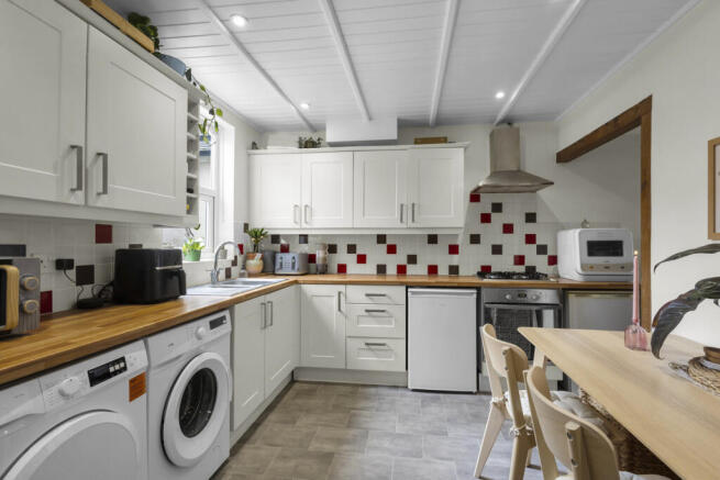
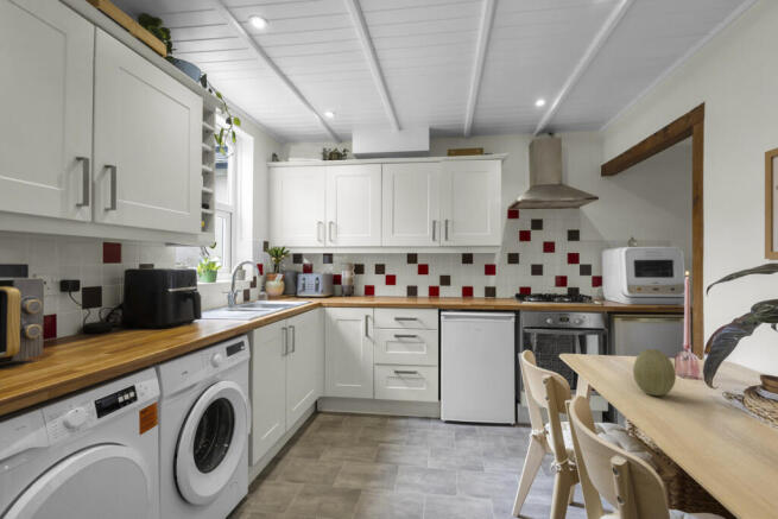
+ fruit [632,348,677,397]
